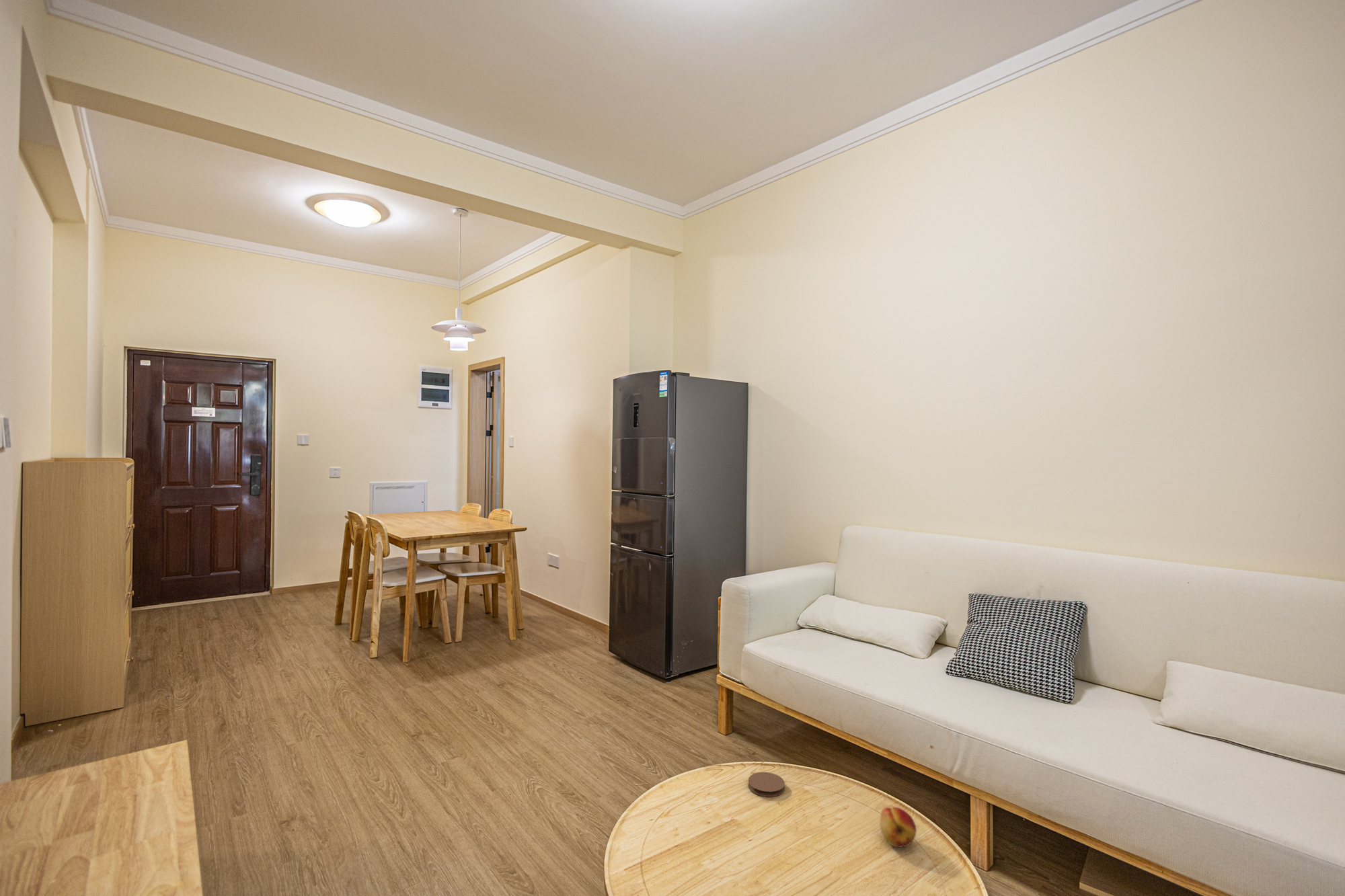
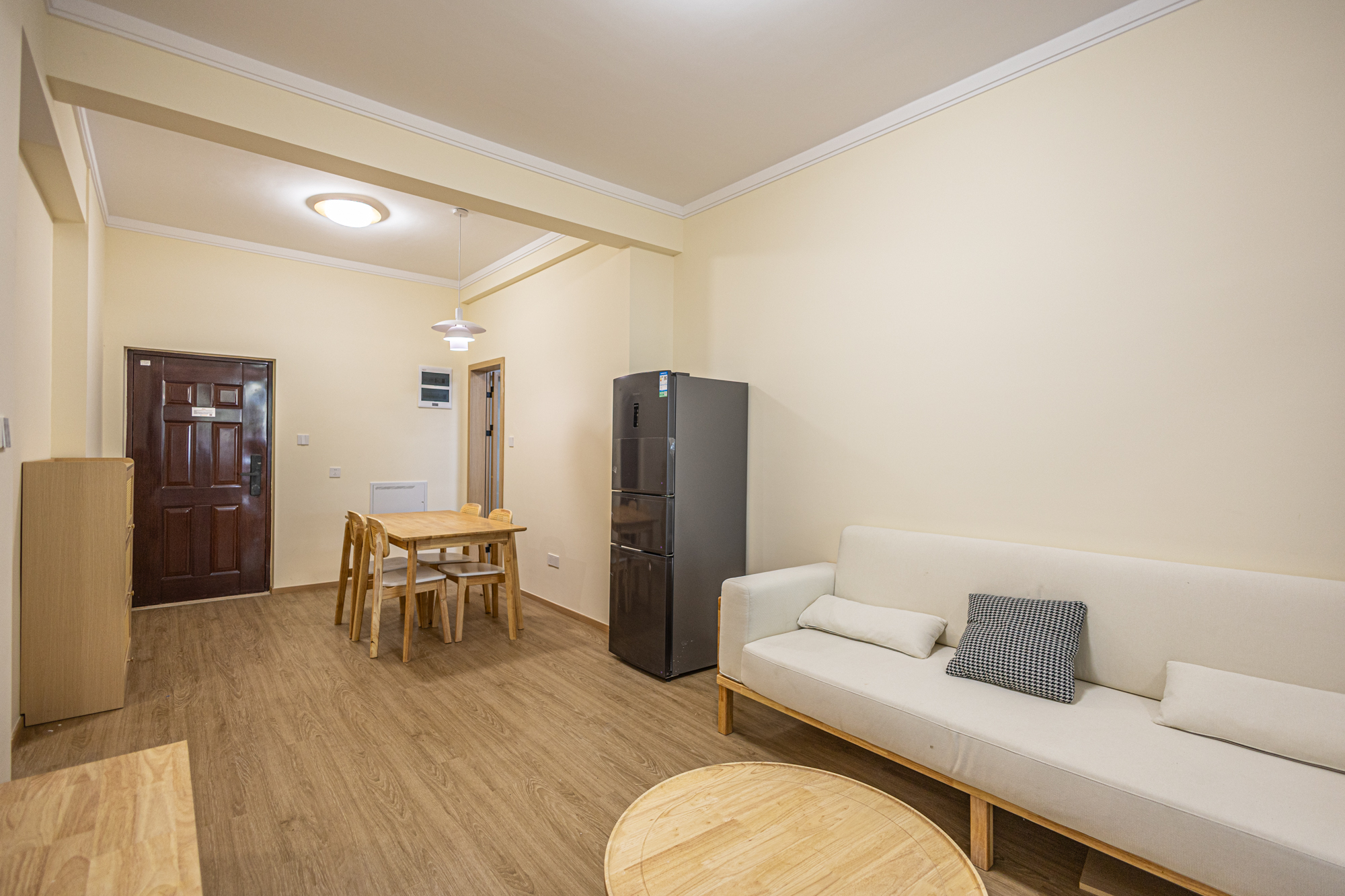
- fruit [879,807,917,848]
- coaster [747,772,785,797]
